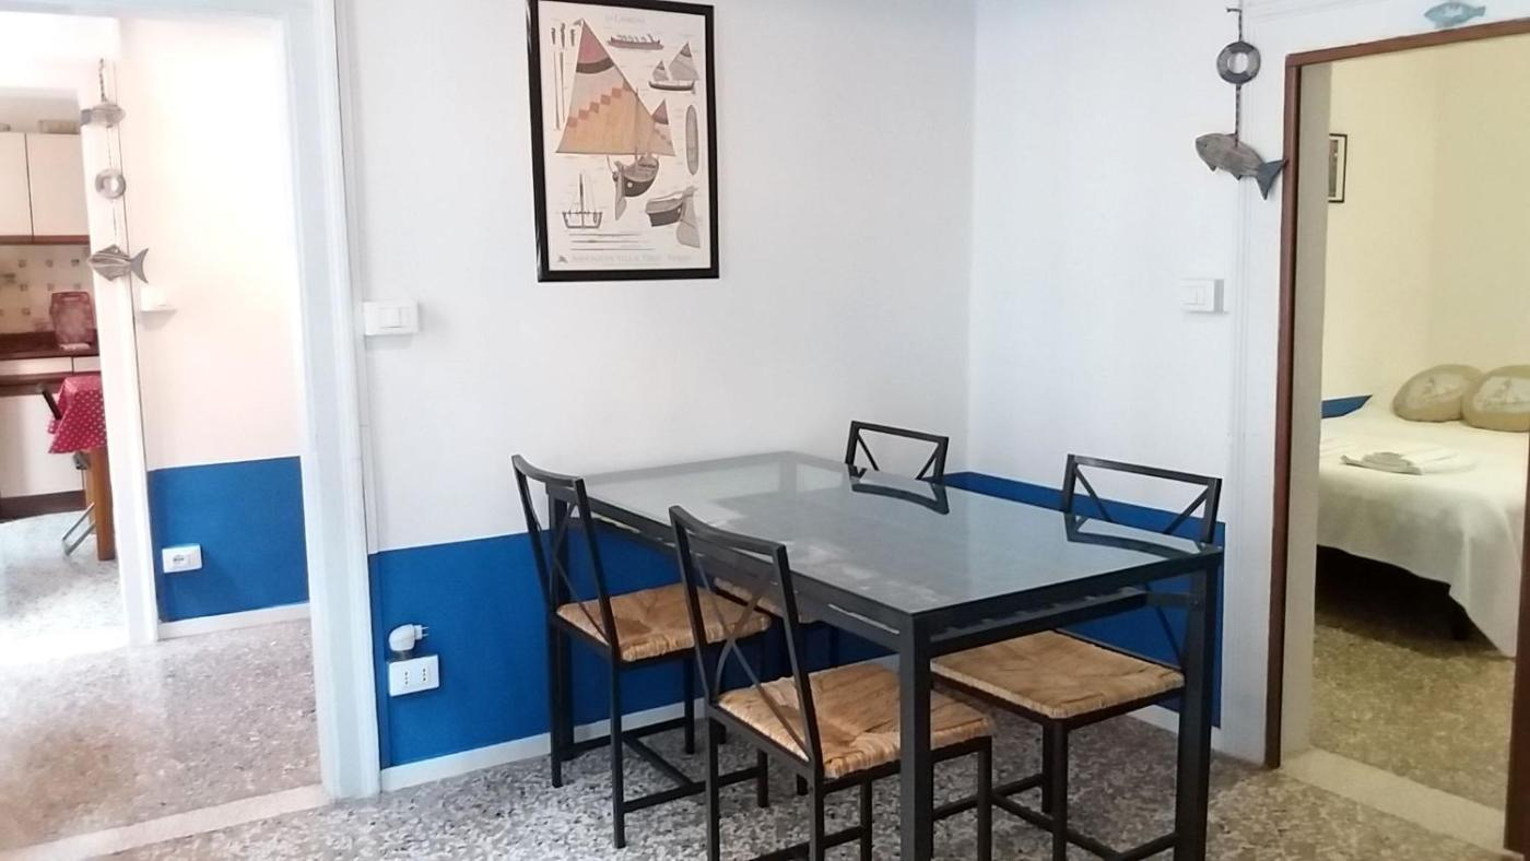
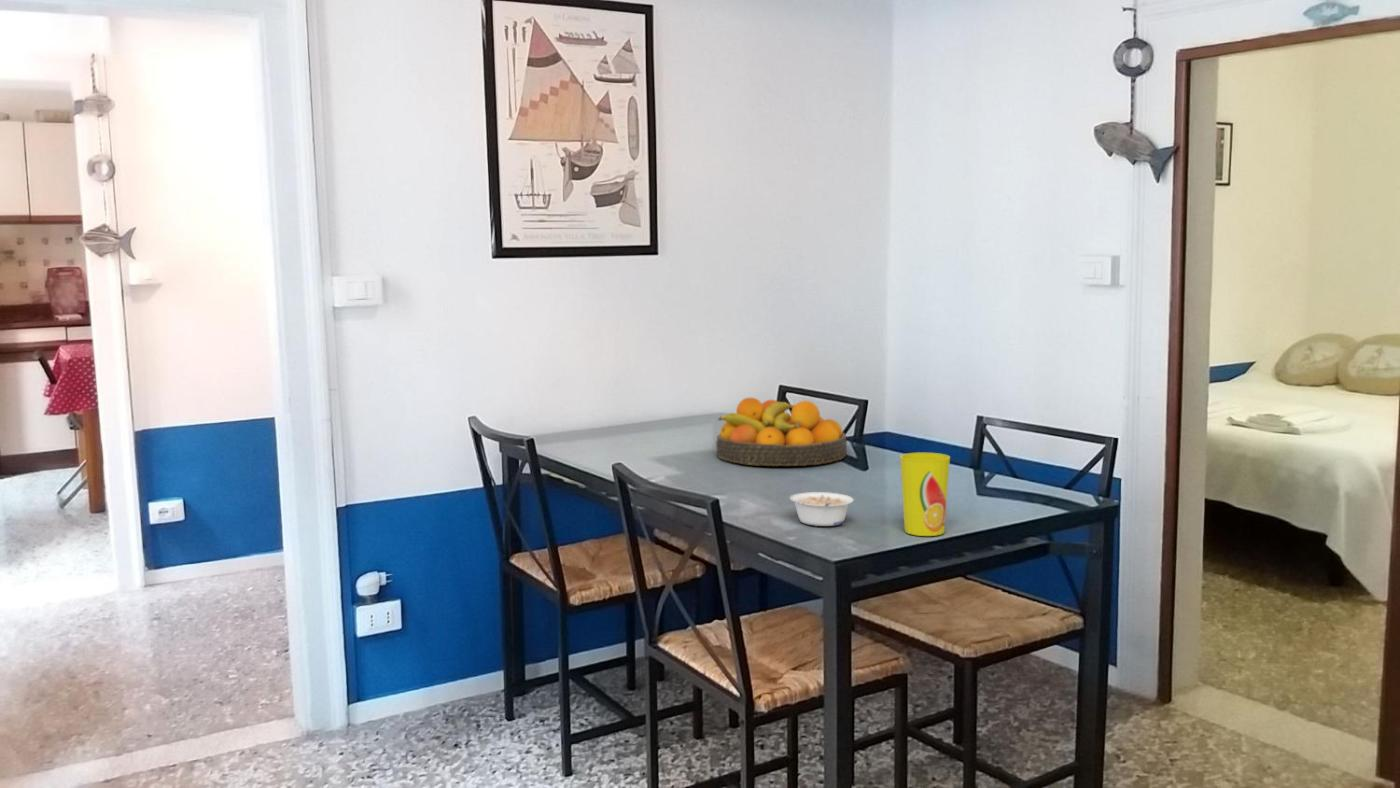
+ fruit bowl [715,397,848,467]
+ legume [789,491,855,527]
+ cup [899,452,951,537]
